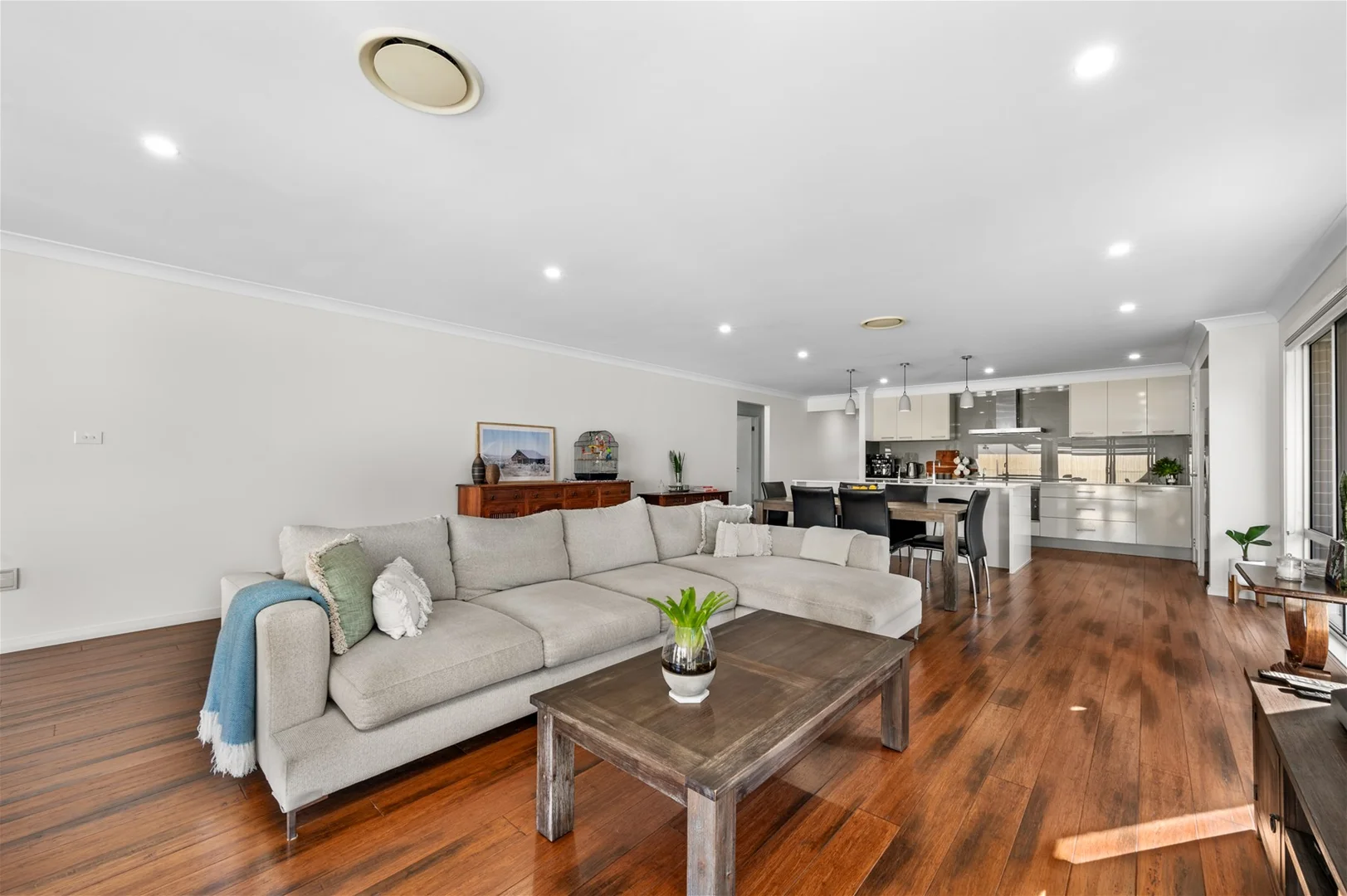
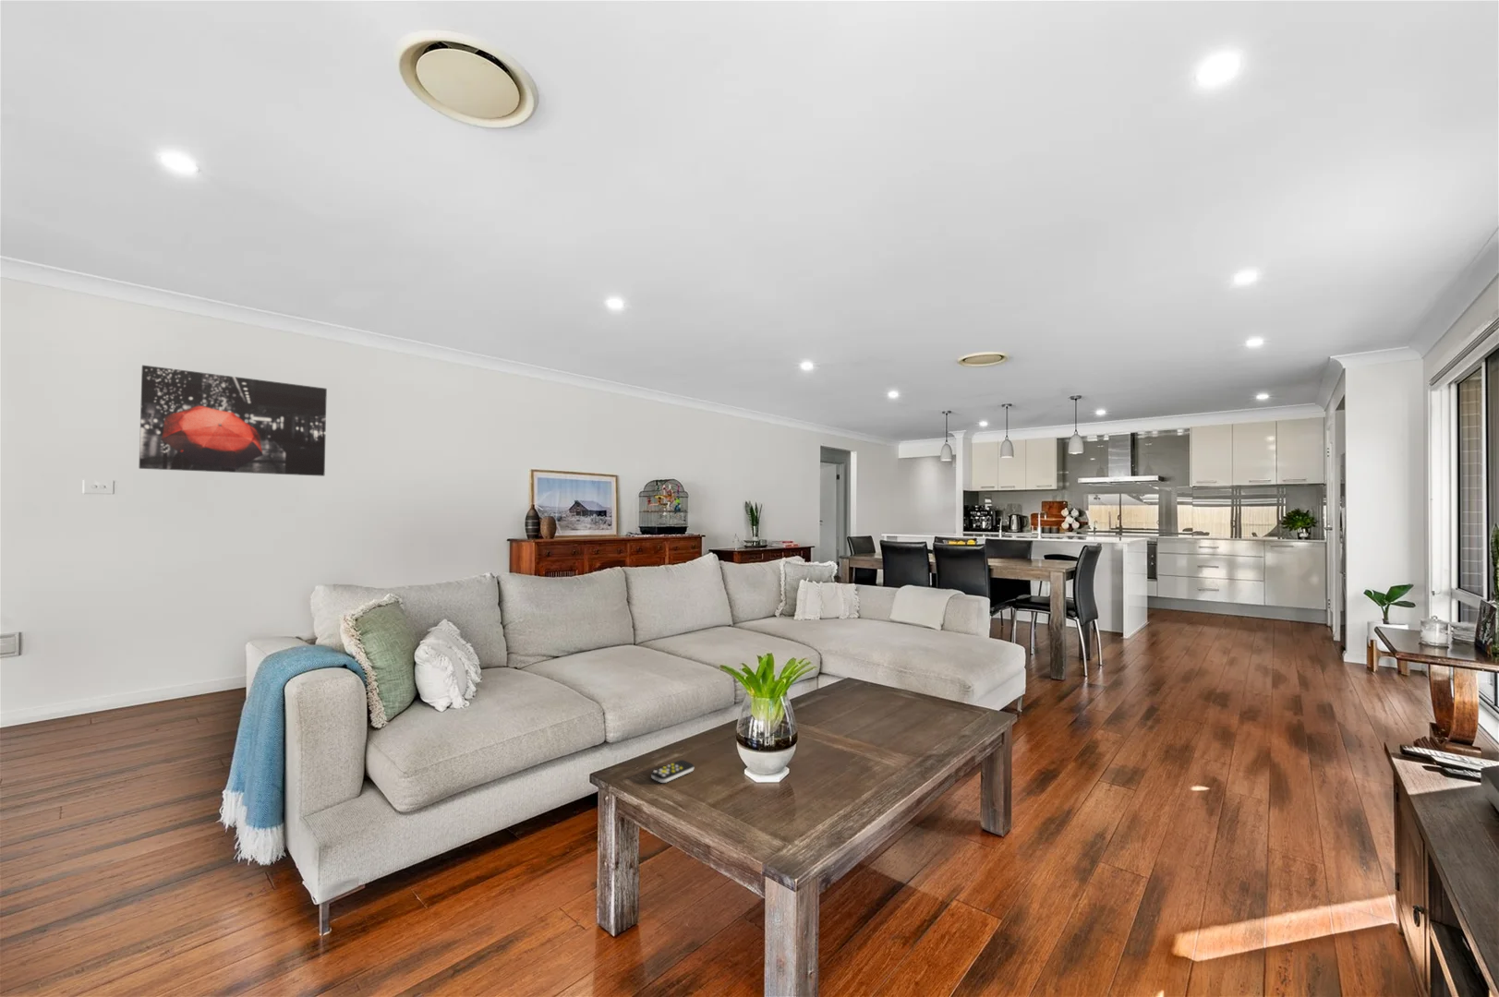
+ wall art [138,365,328,477]
+ remote control [650,759,694,783]
